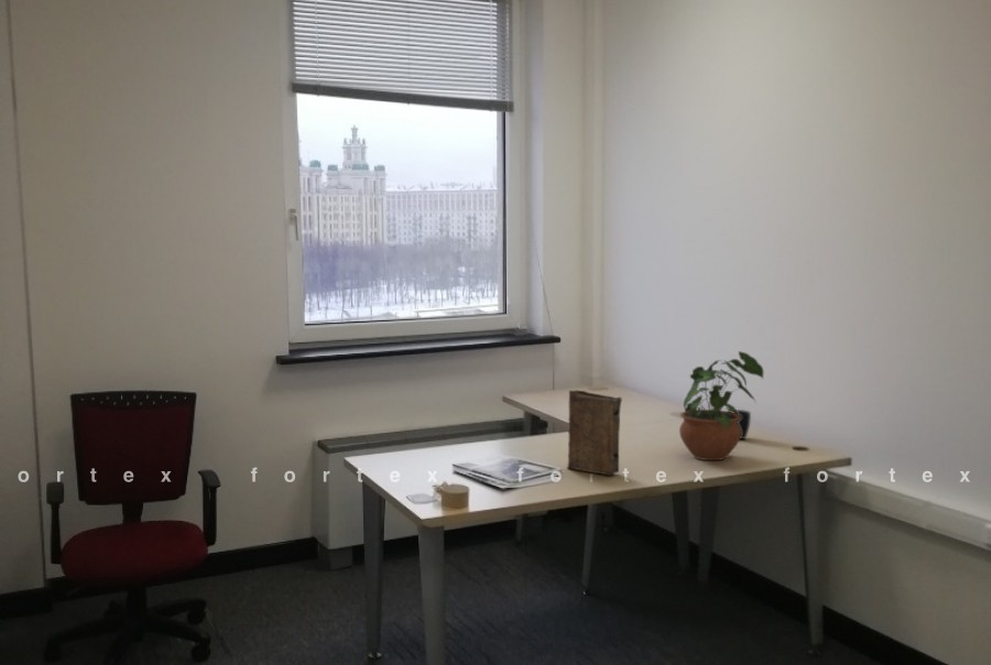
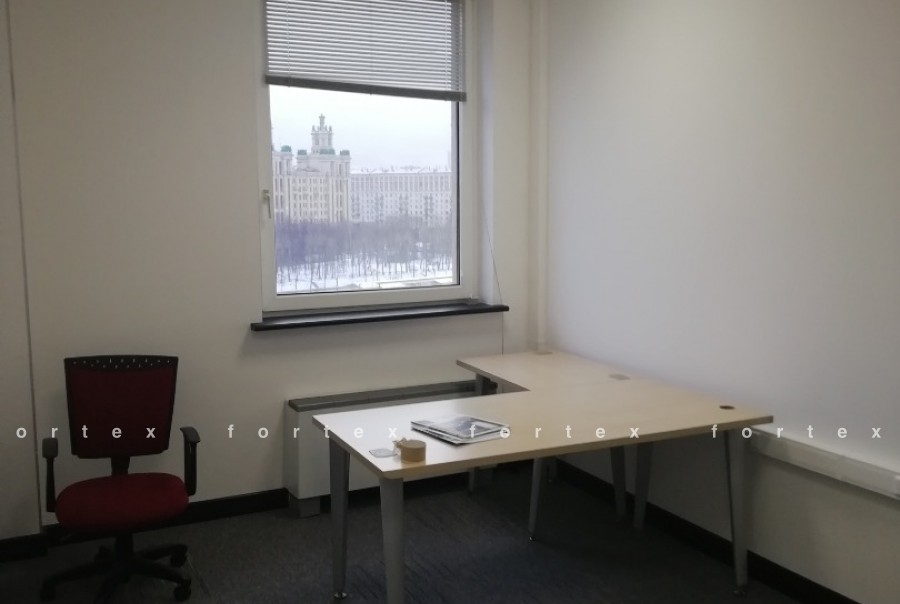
- mug [726,408,752,440]
- potted plant [678,350,764,461]
- book [566,389,623,477]
